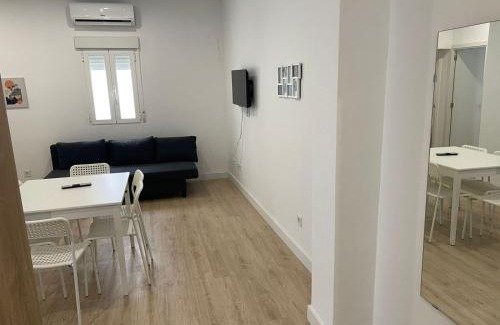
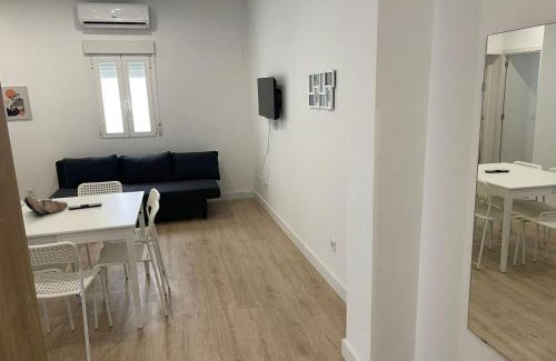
+ animal skull [23,195,69,217]
